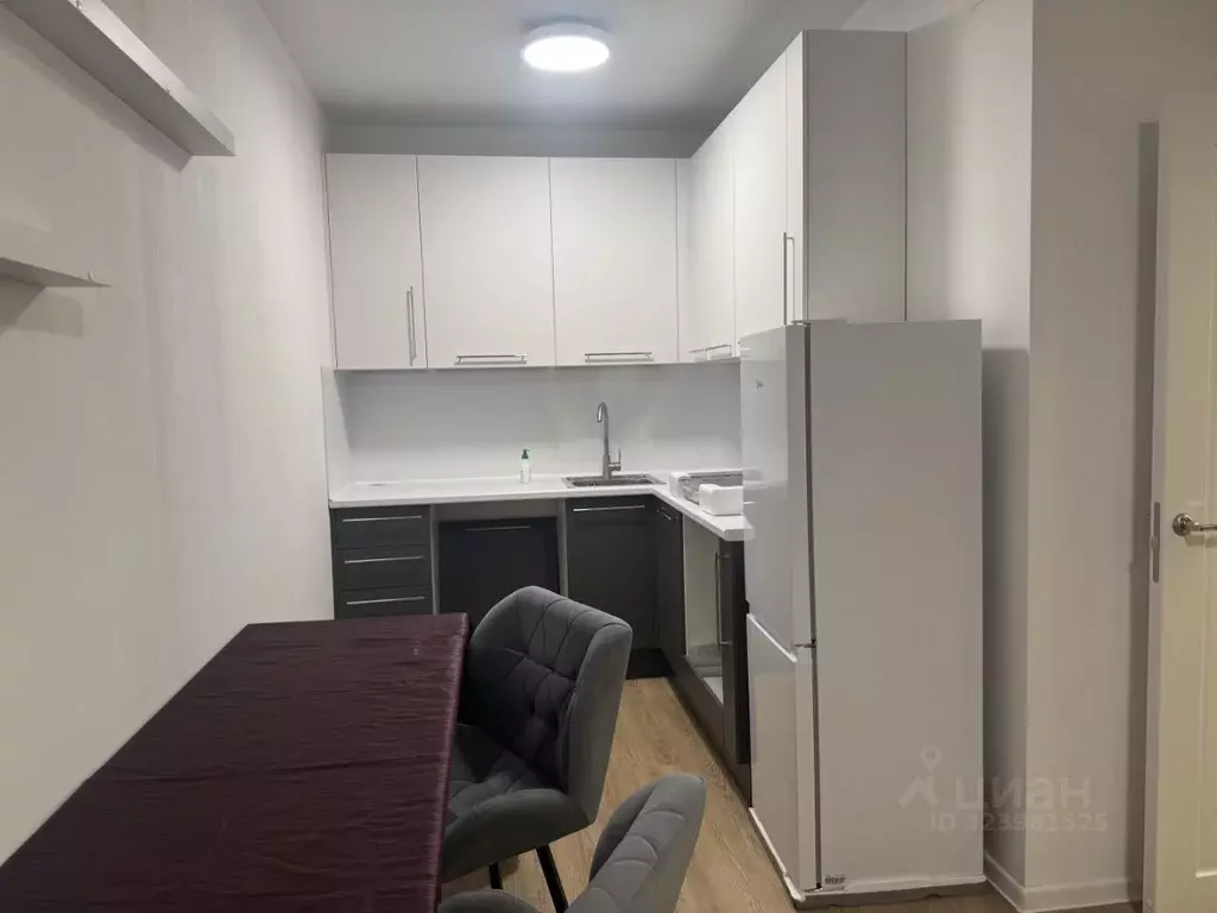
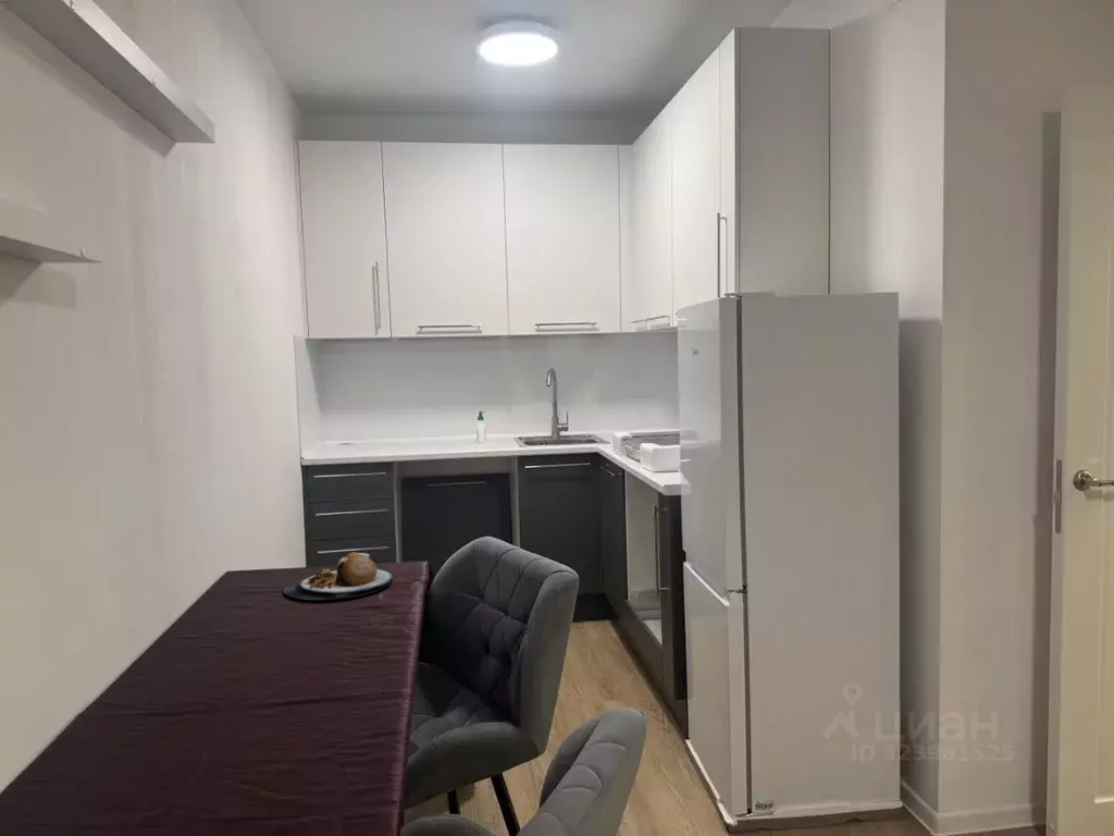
+ plate [282,551,394,601]
